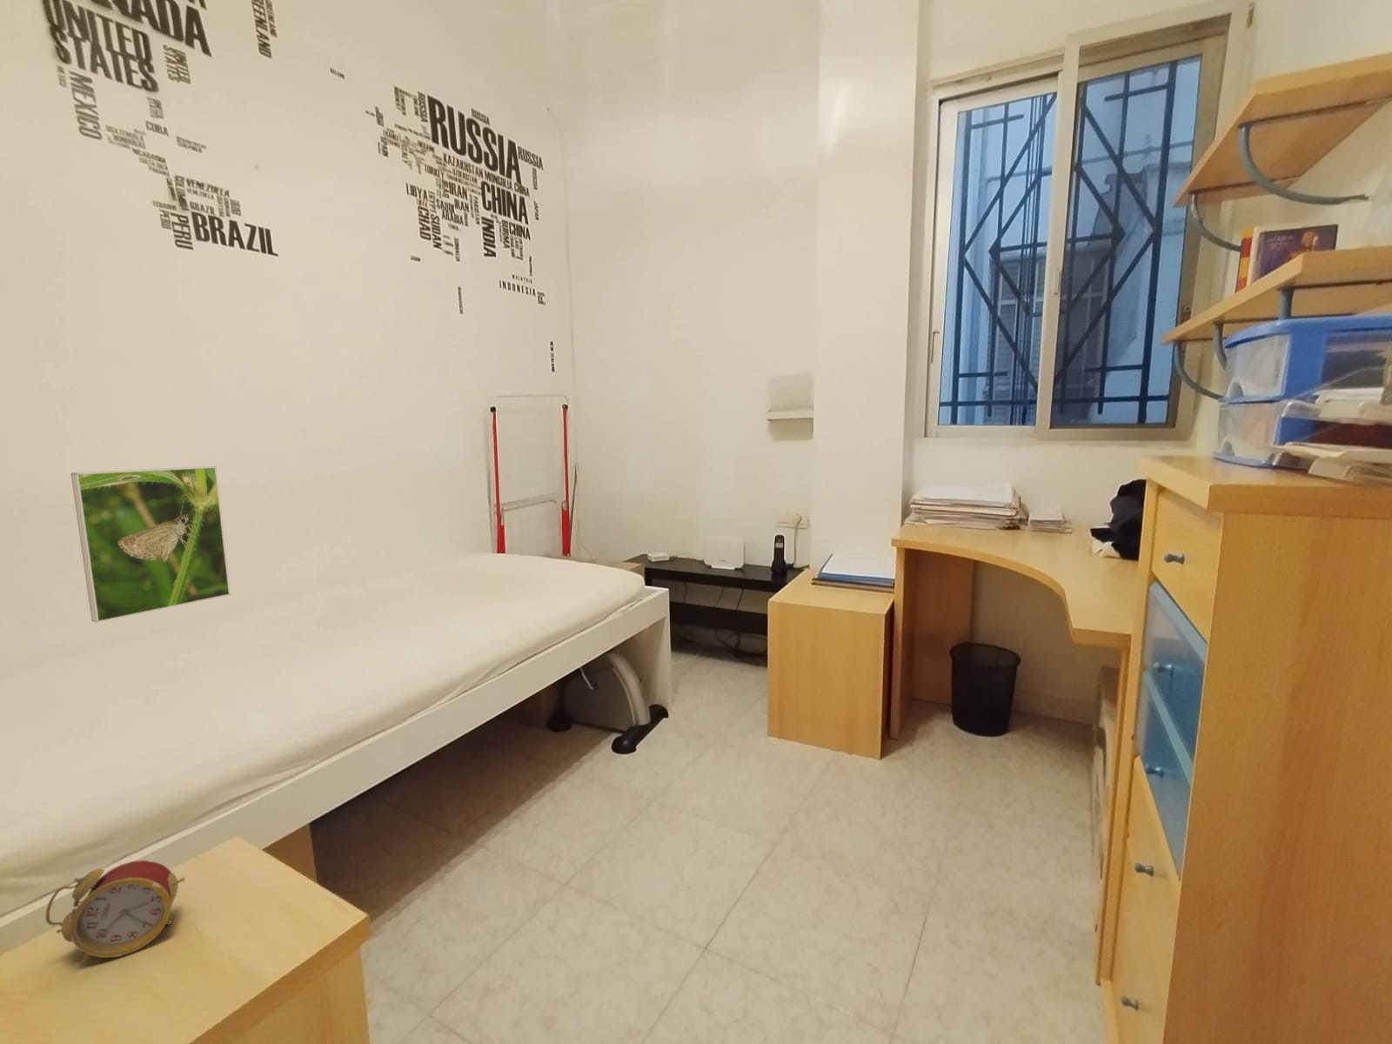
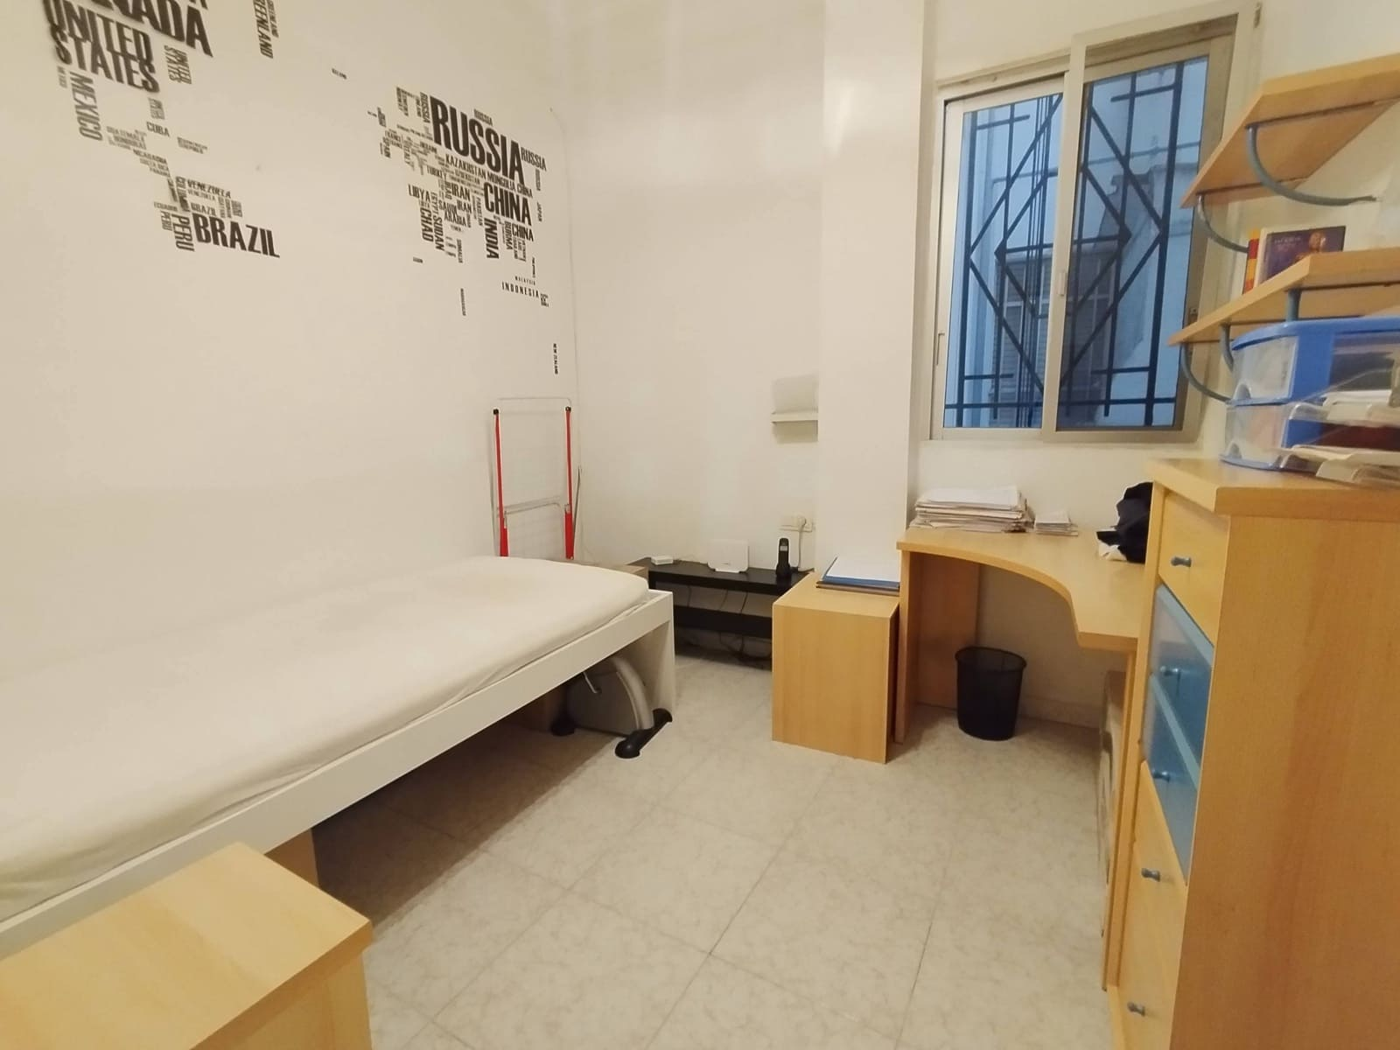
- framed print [70,465,231,624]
- alarm clock [45,860,186,958]
